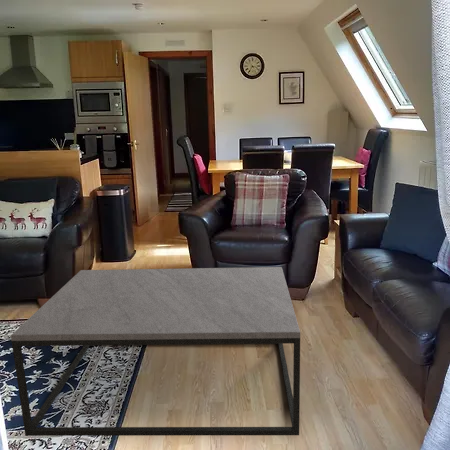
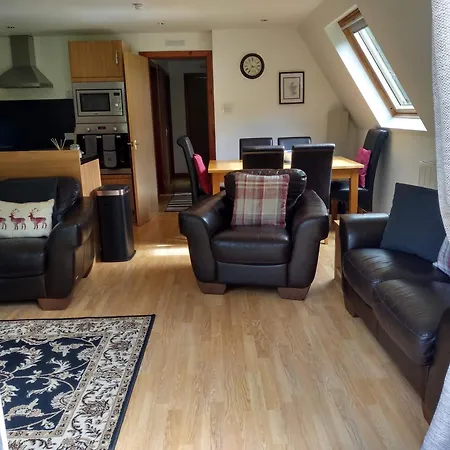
- coffee table [10,266,301,437]
